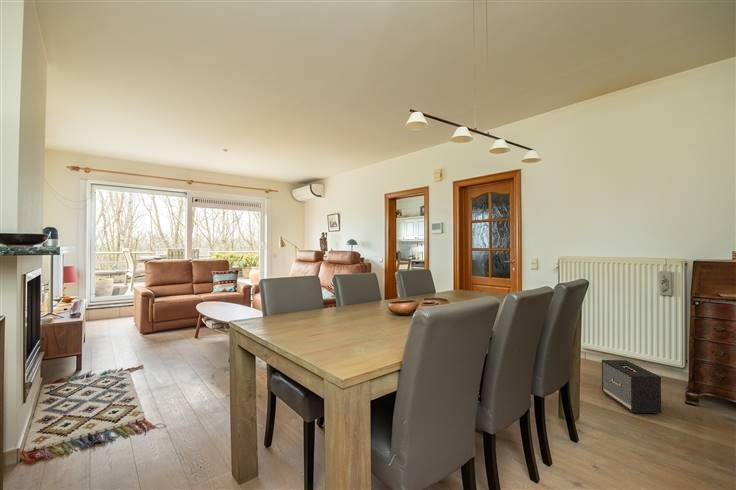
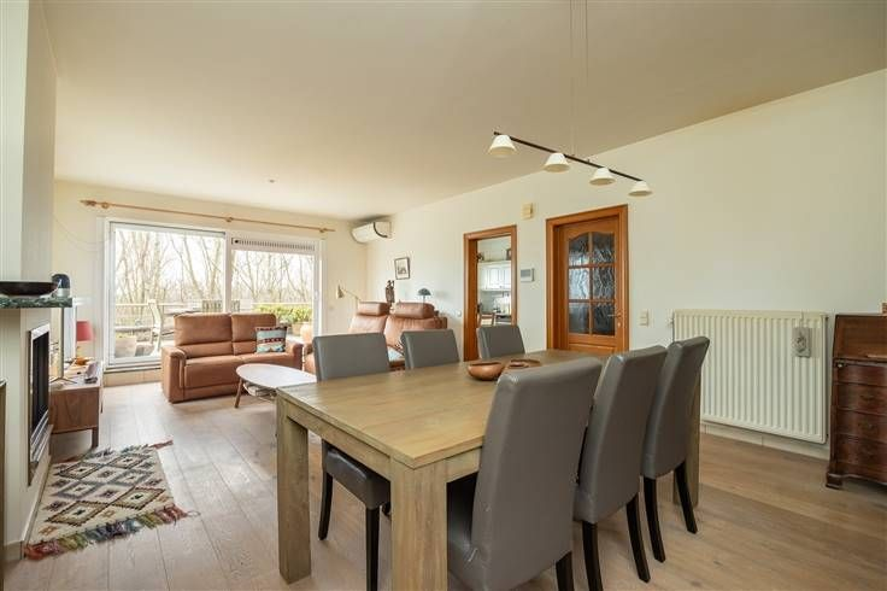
- speaker [601,359,662,415]
